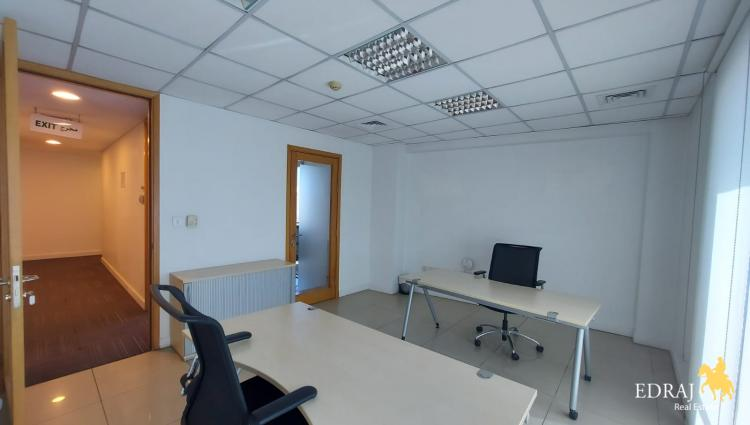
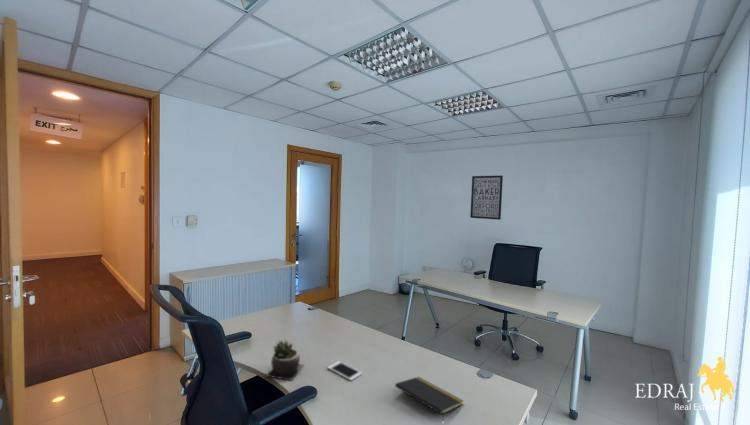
+ wall art [469,174,504,221]
+ notepad [394,376,464,420]
+ succulent plant [265,338,305,382]
+ cell phone [327,360,363,382]
